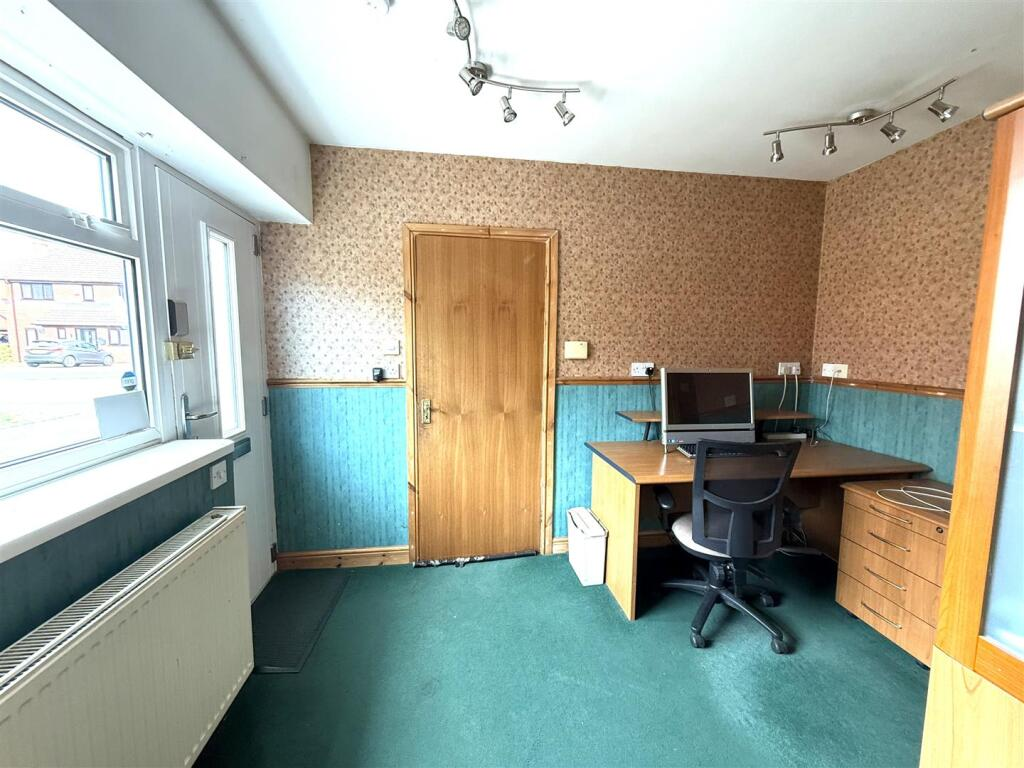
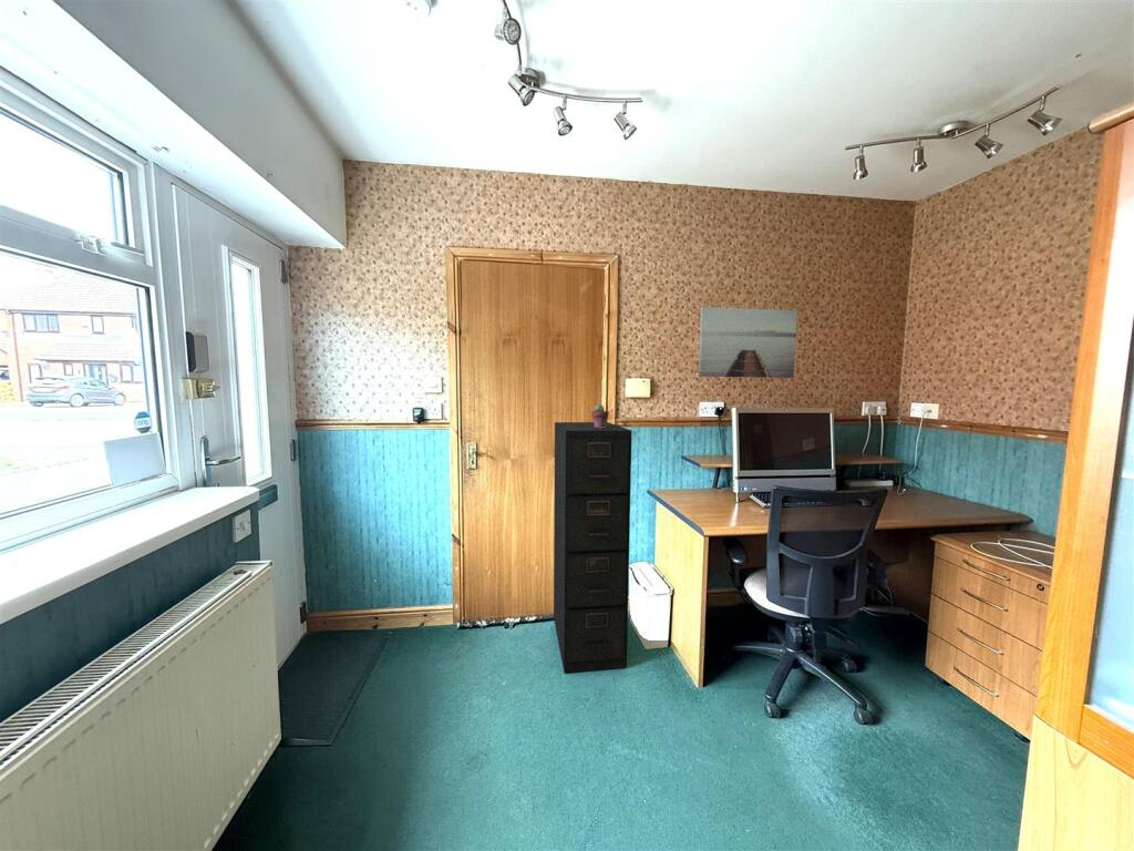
+ potted succulent [590,403,610,428]
+ filing cabinet [553,421,632,674]
+ wall art [698,306,798,379]
